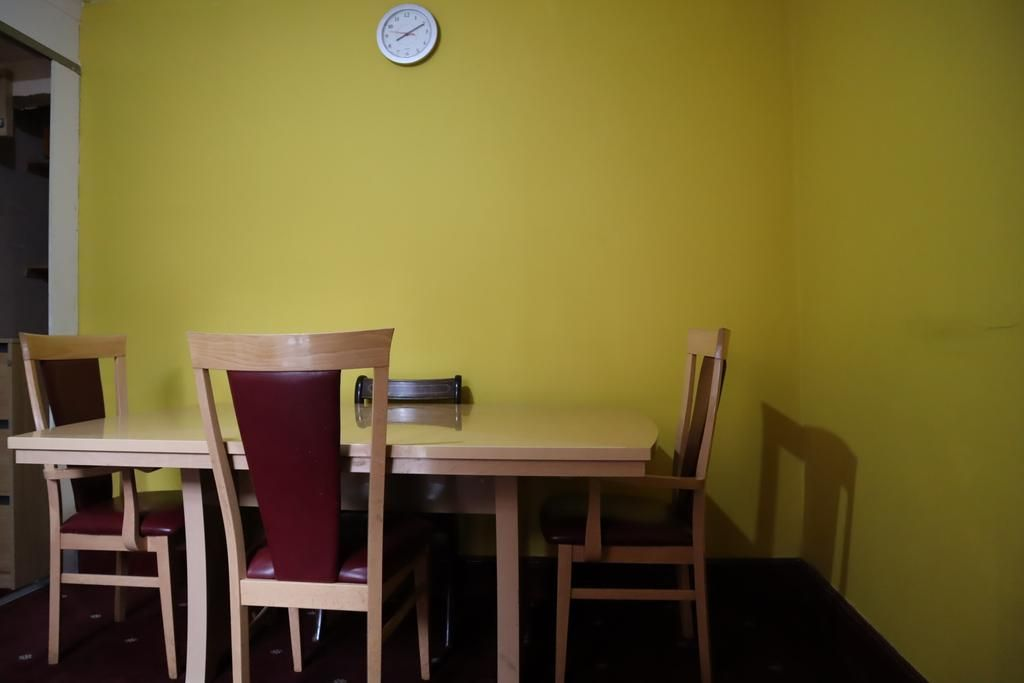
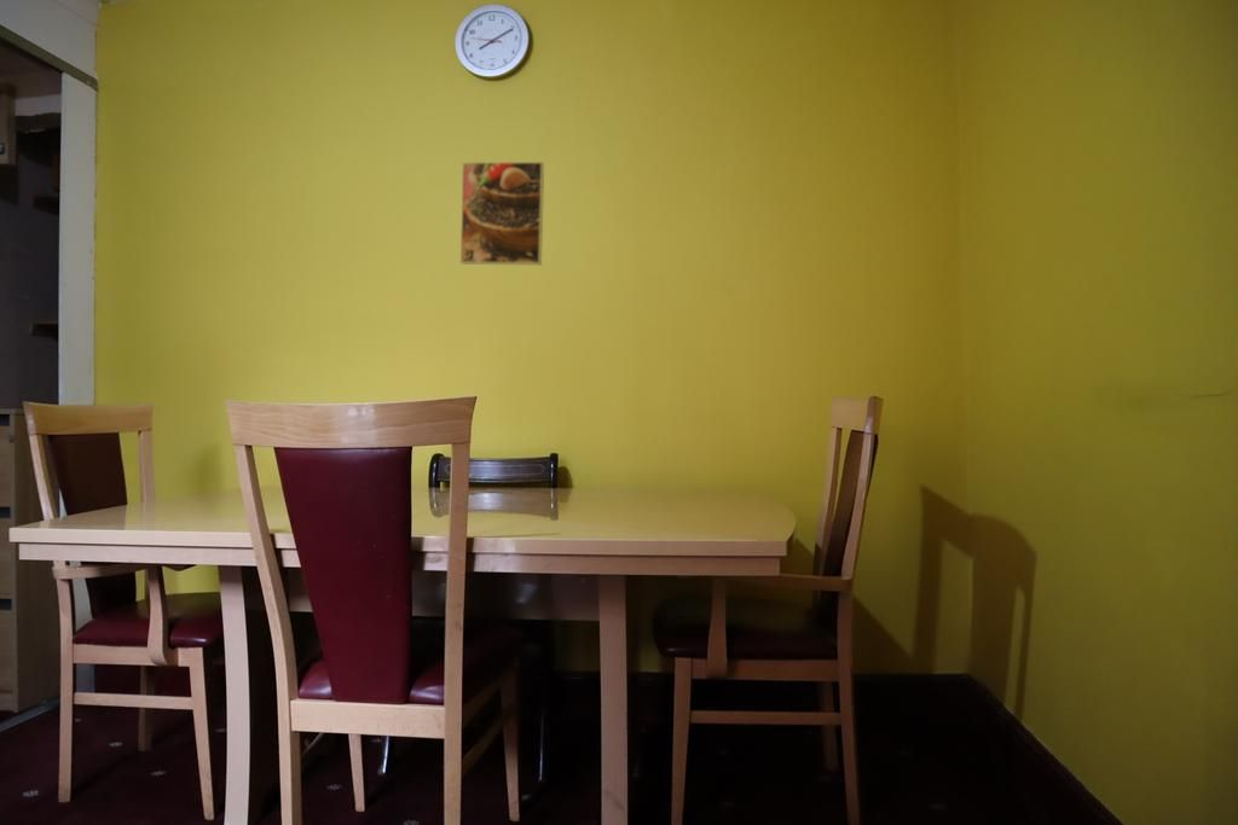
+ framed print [459,161,545,266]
